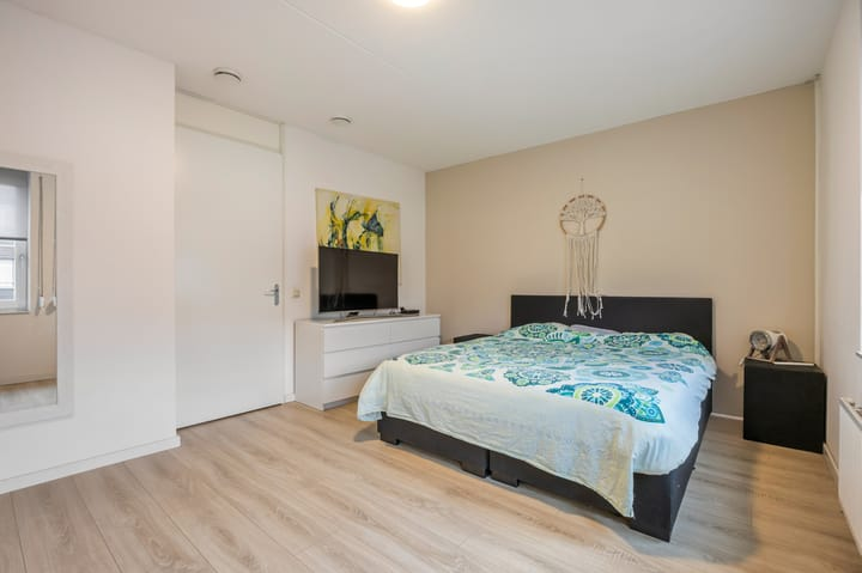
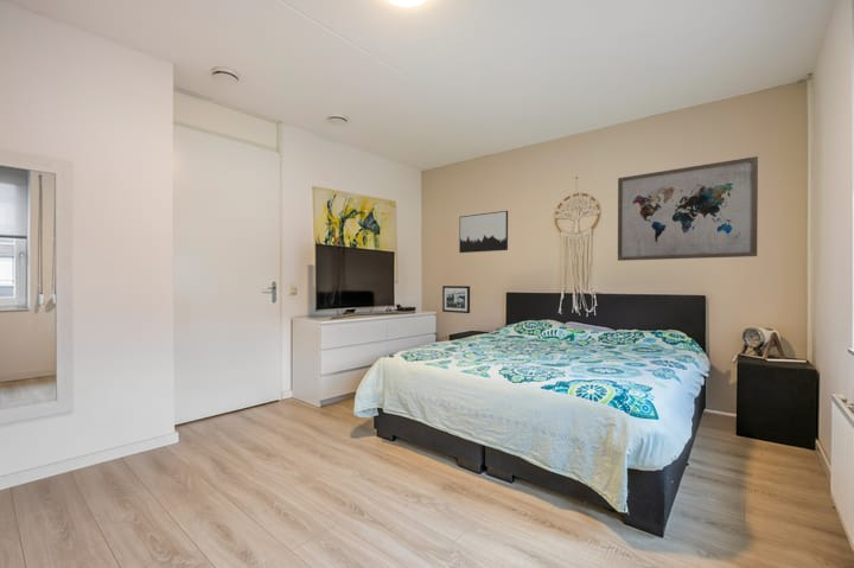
+ picture frame [441,285,471,314]
+ wall art [458,210,509,254]
+ wall art [617,155,759,262]
